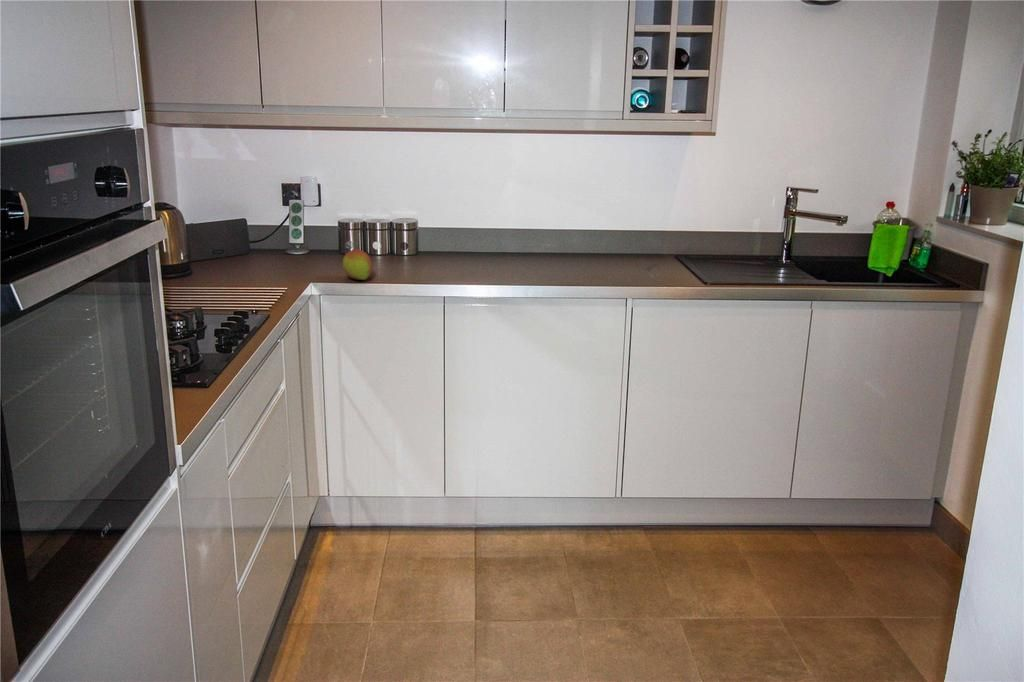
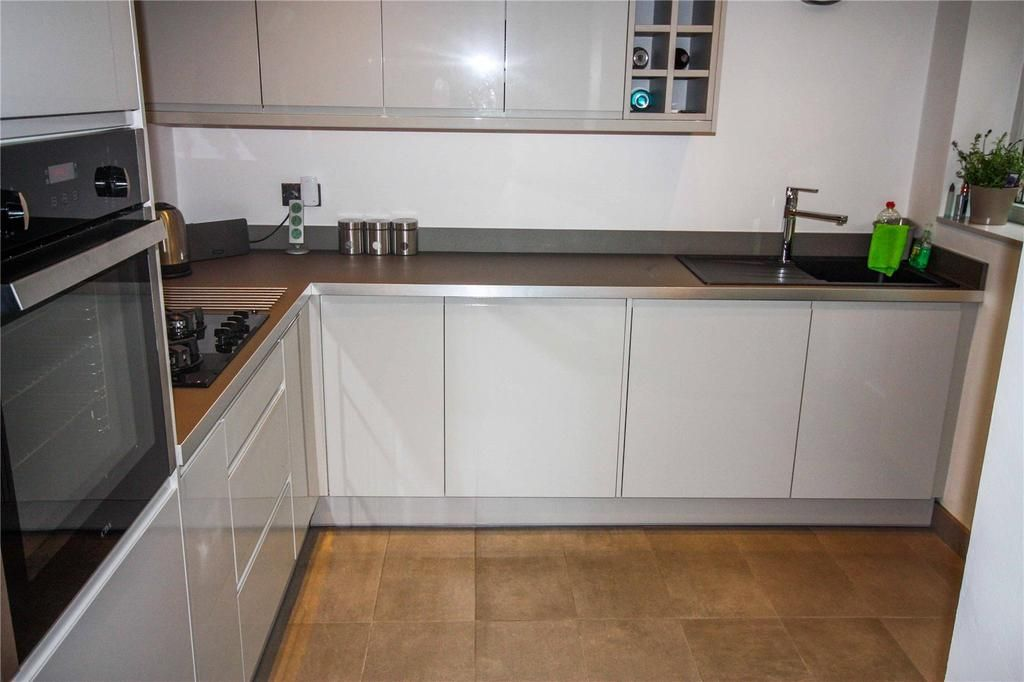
- fruit [342,248,373,281]
